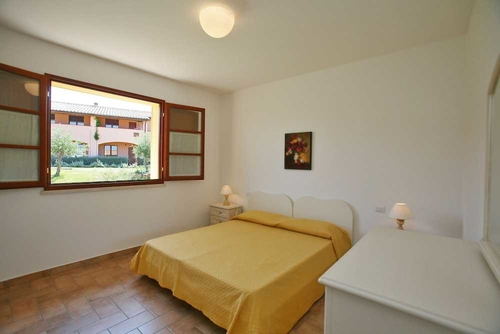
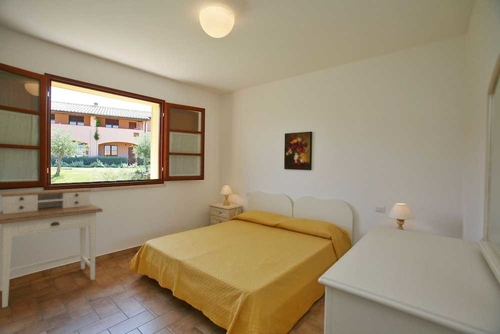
+ desk [0,187,104,309]
